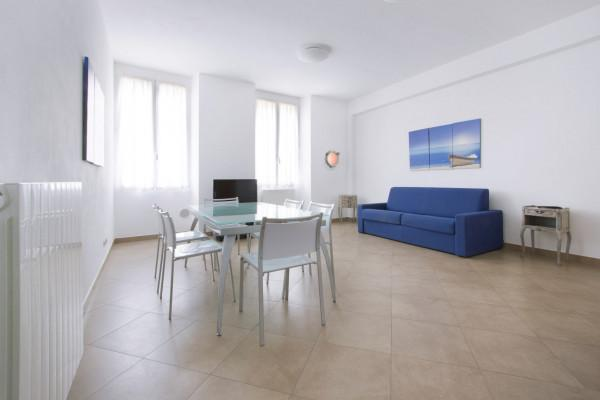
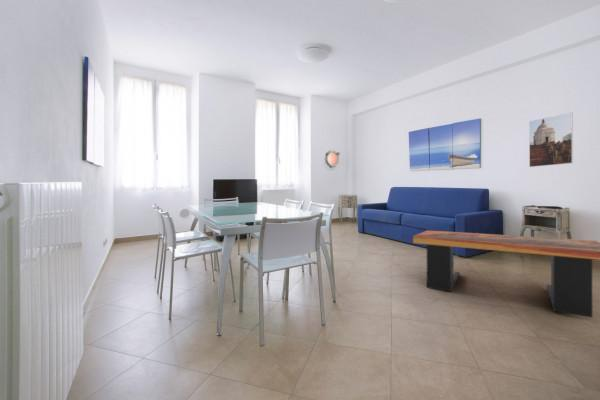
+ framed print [528,111,574,168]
+ coffee table [412,229,600,319]
